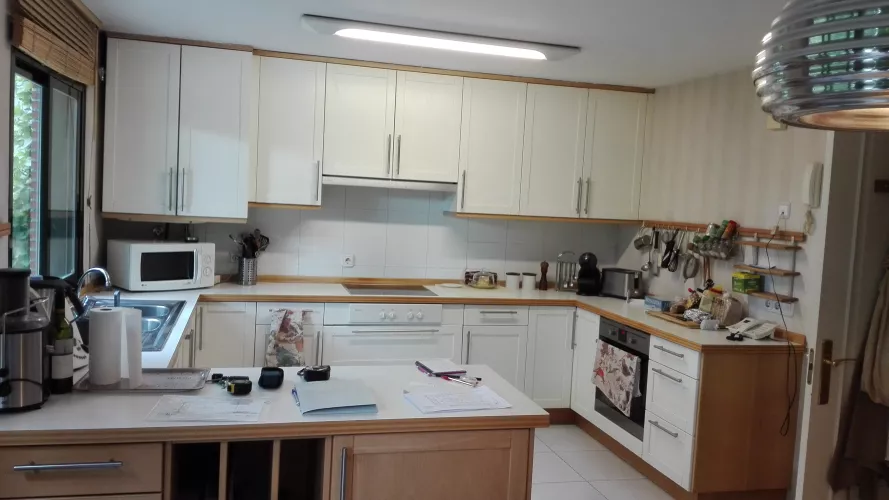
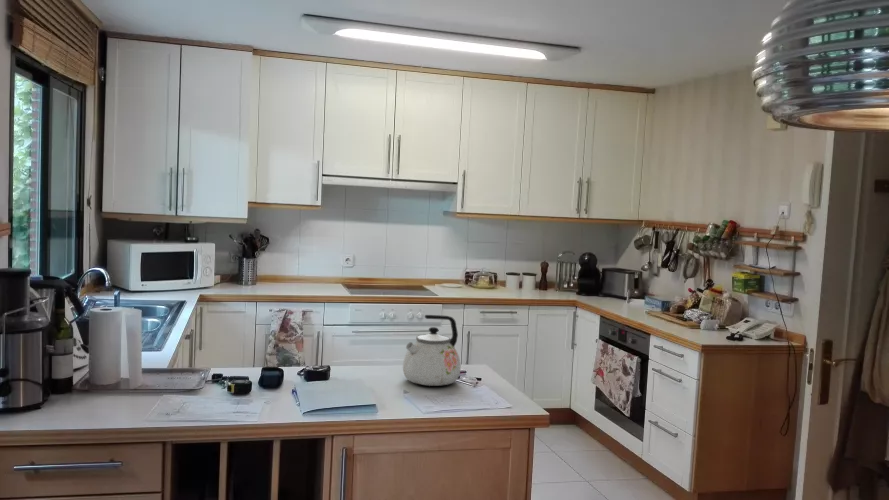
+ kettle [402,314,462,387]
